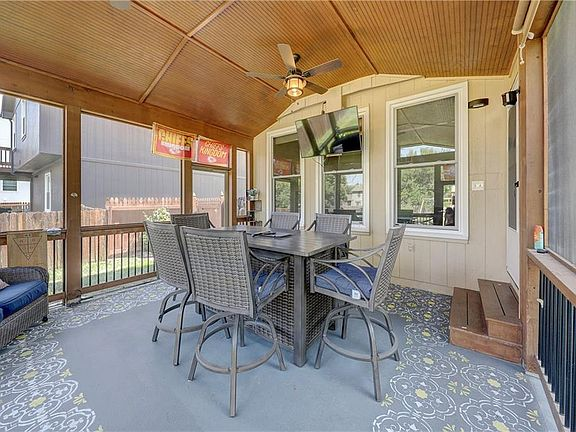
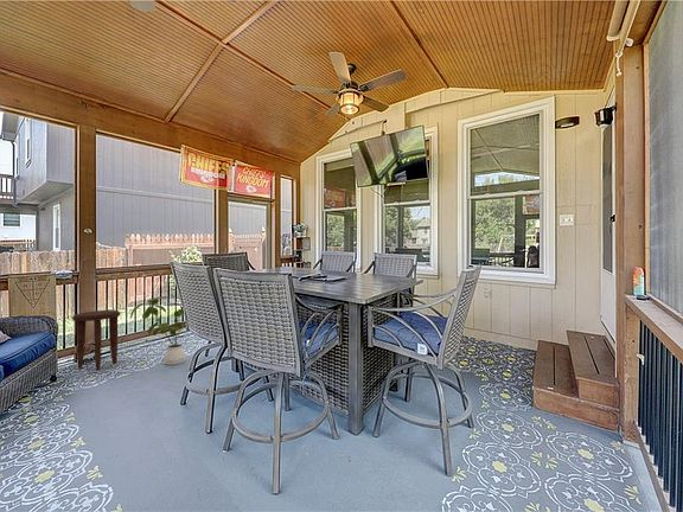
+ side table [71,309,122,371]
+ house plant [129,295,187,366]
